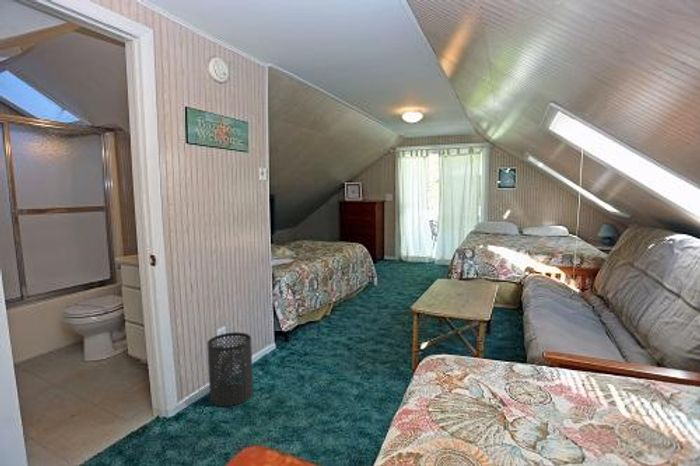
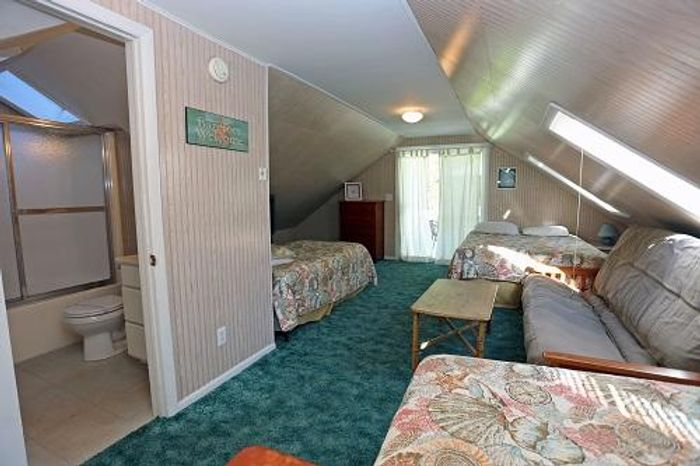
- trash can [206,331,254,407]
